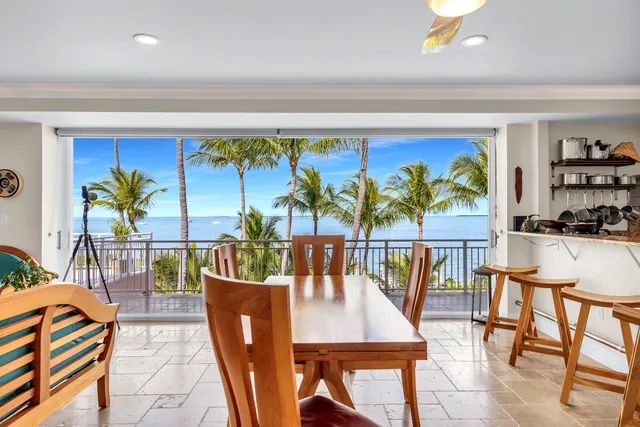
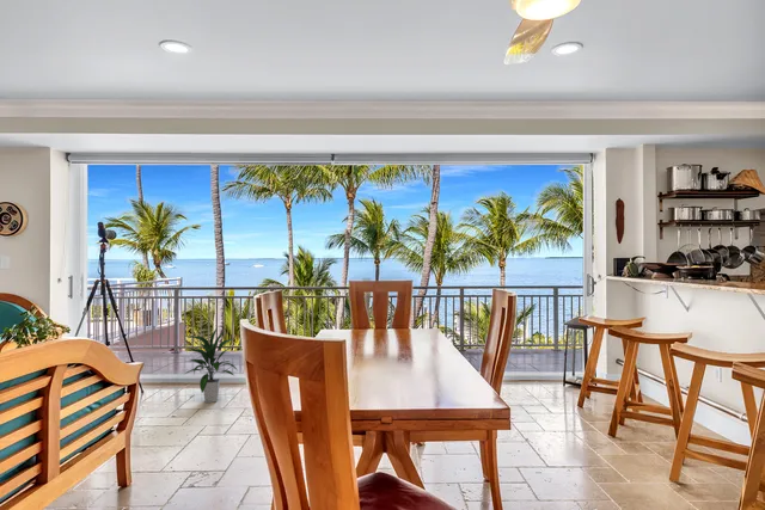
+ indoor plant [184,326,238,404]
